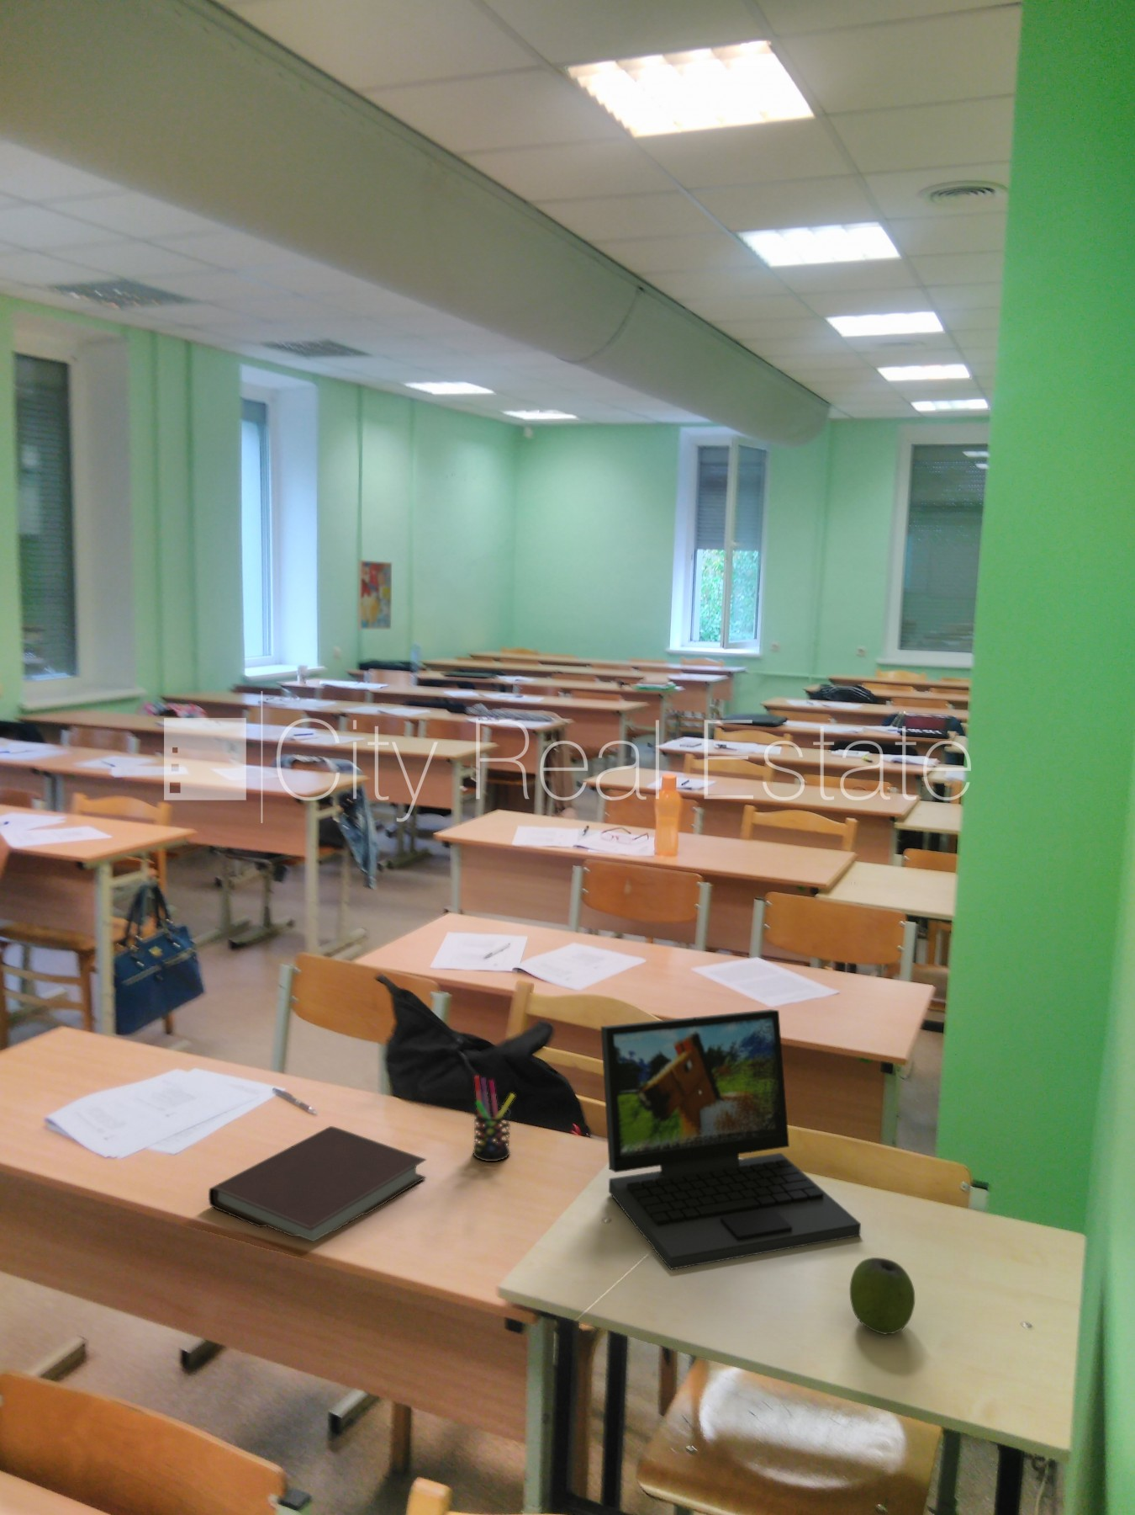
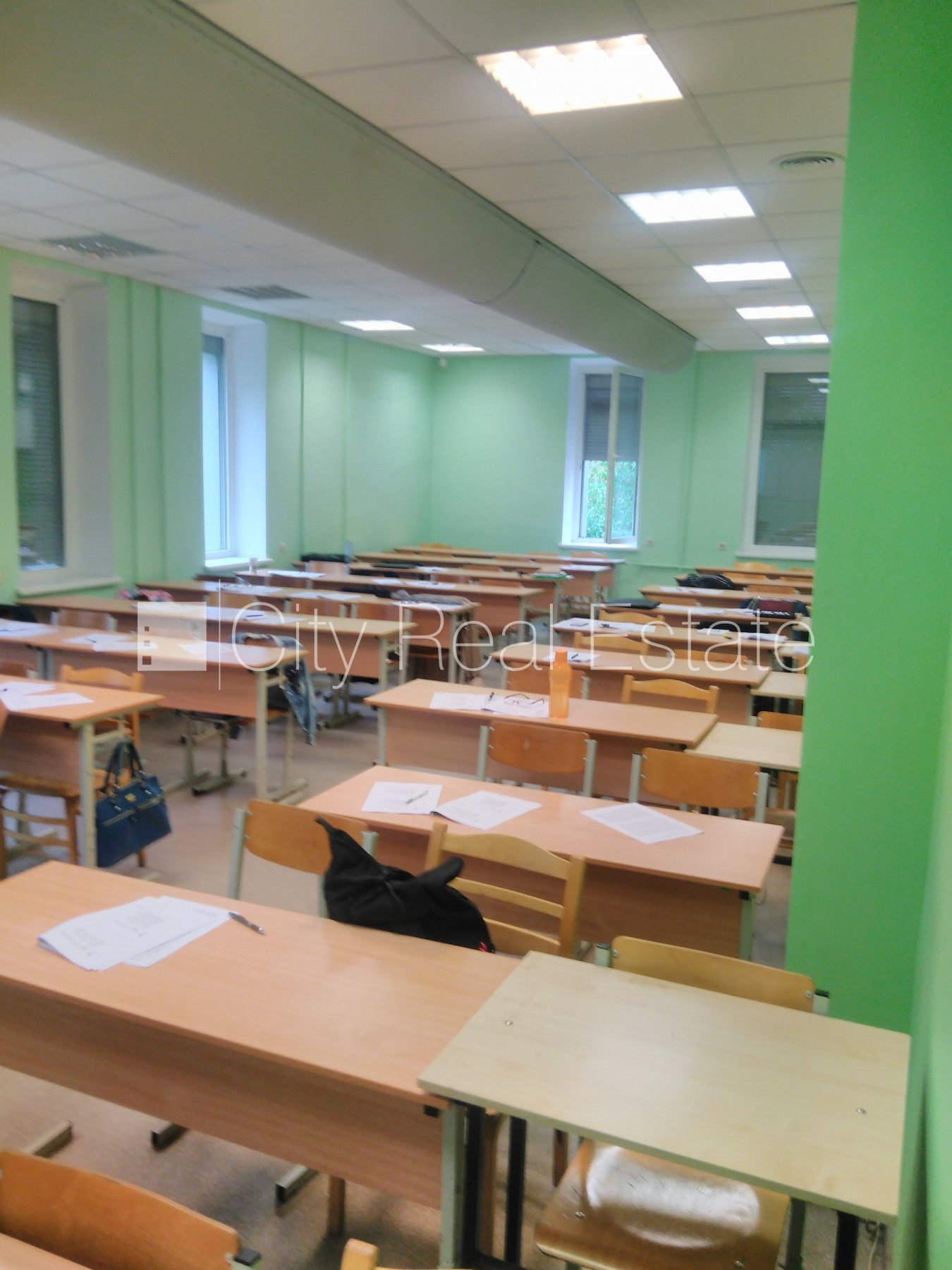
- notebook [207,1125,427,1242]
- pen holder [472,1075,515,1162]
- laptop [601,1008,862,1270]
- apple [849,1256,916,1335]
- wall art [356,558,392,630]
